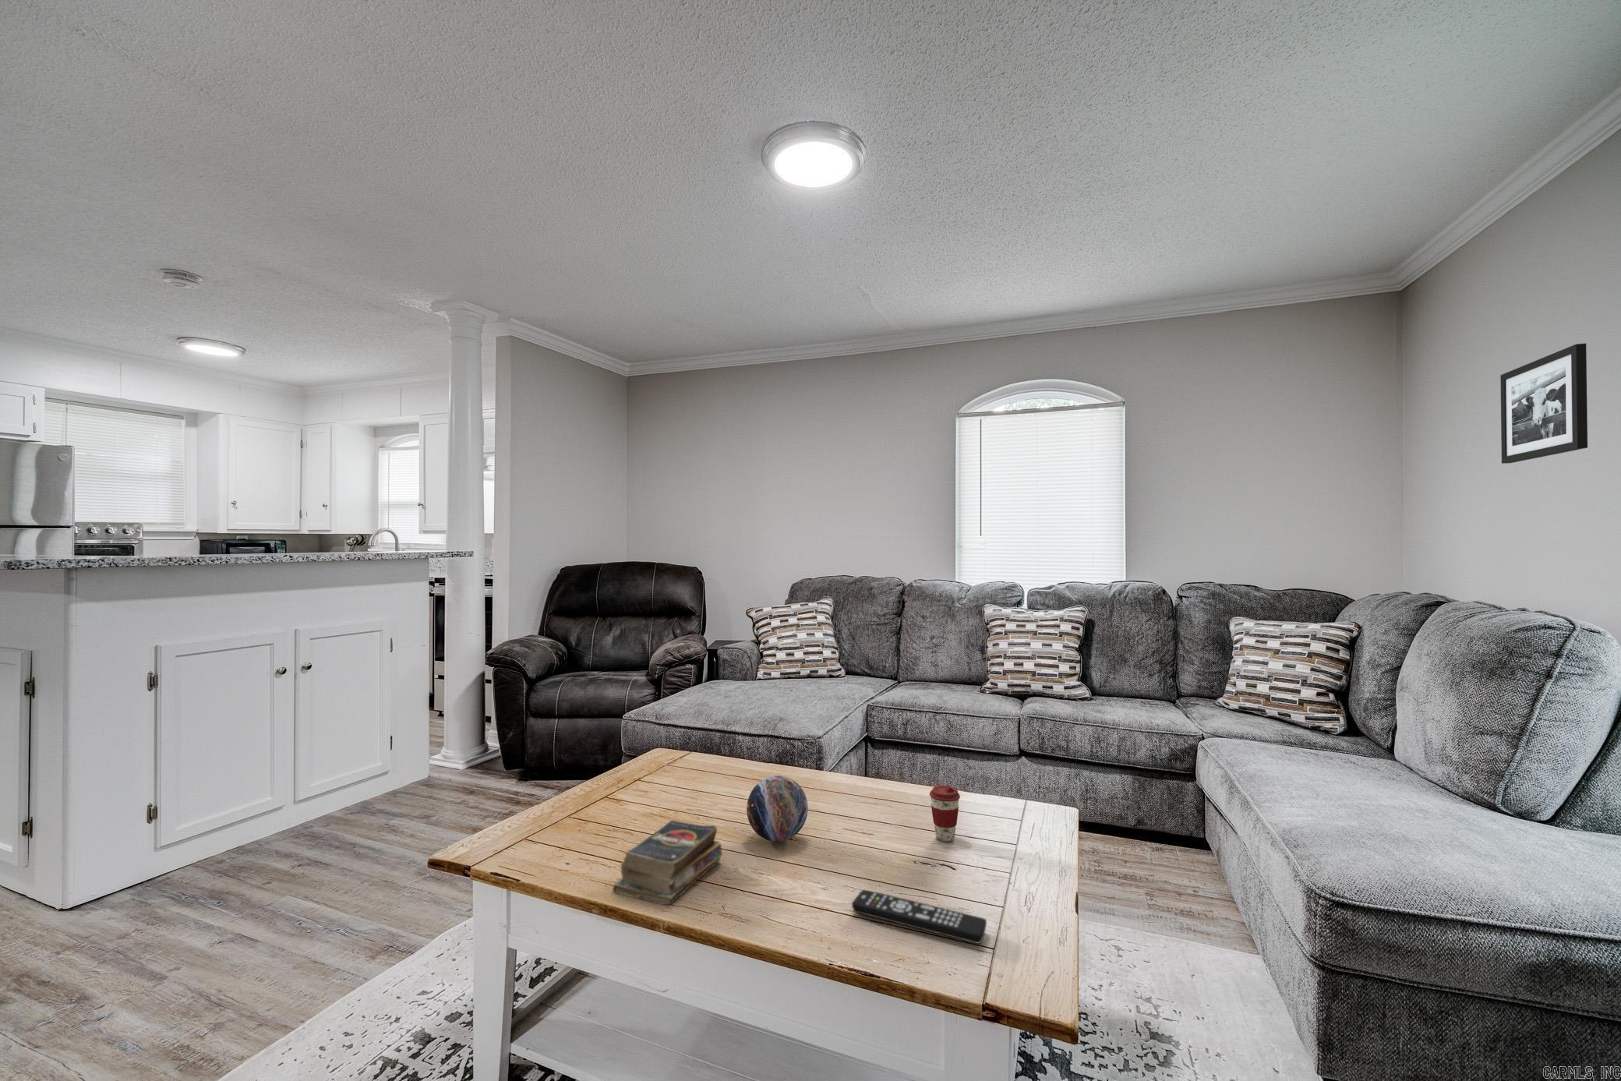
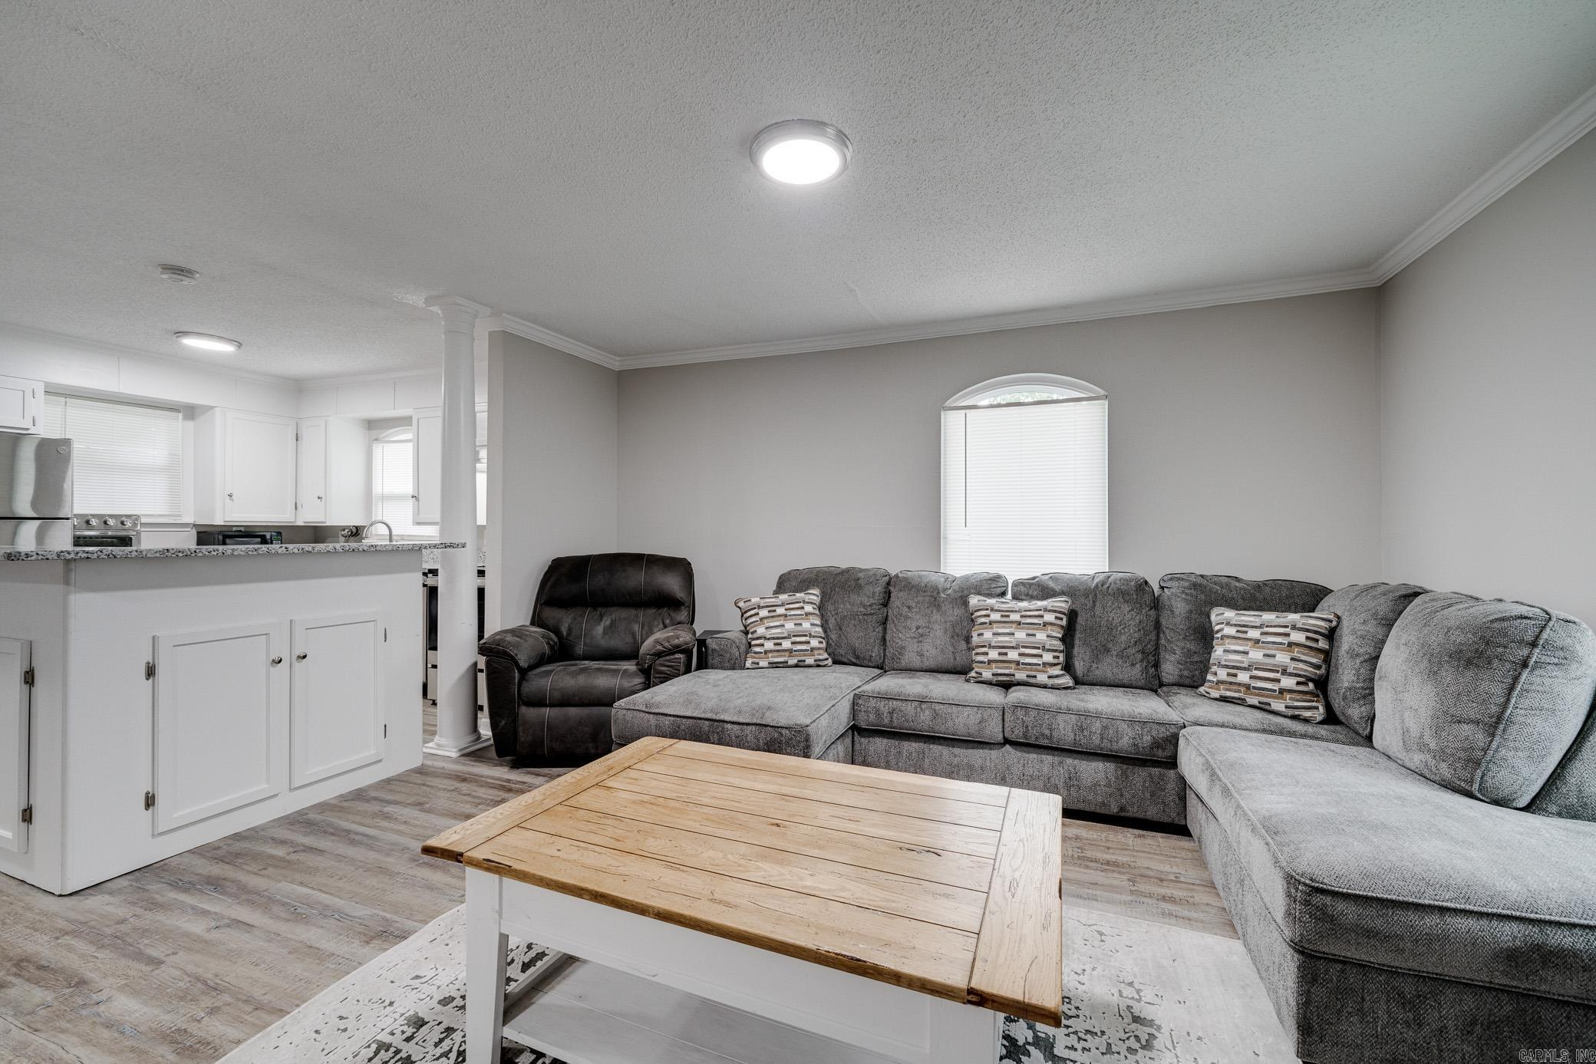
- picture frame [1499,343,1588,464]
- decorative orb [745,775,809,842]
- books [611,819,724,906]
- coffee cup [929,785,961,842]
- remote control [852,889,988,945]
